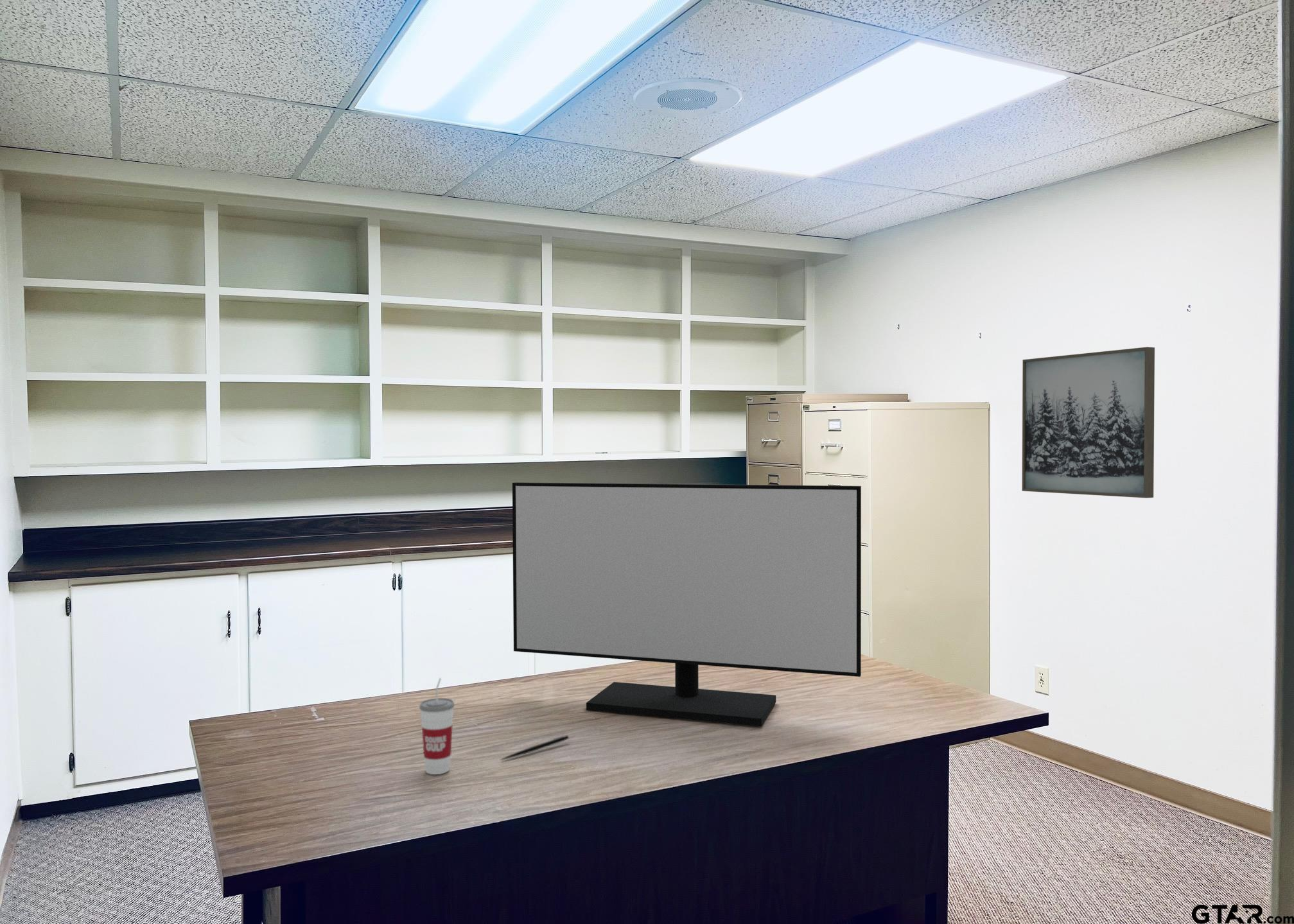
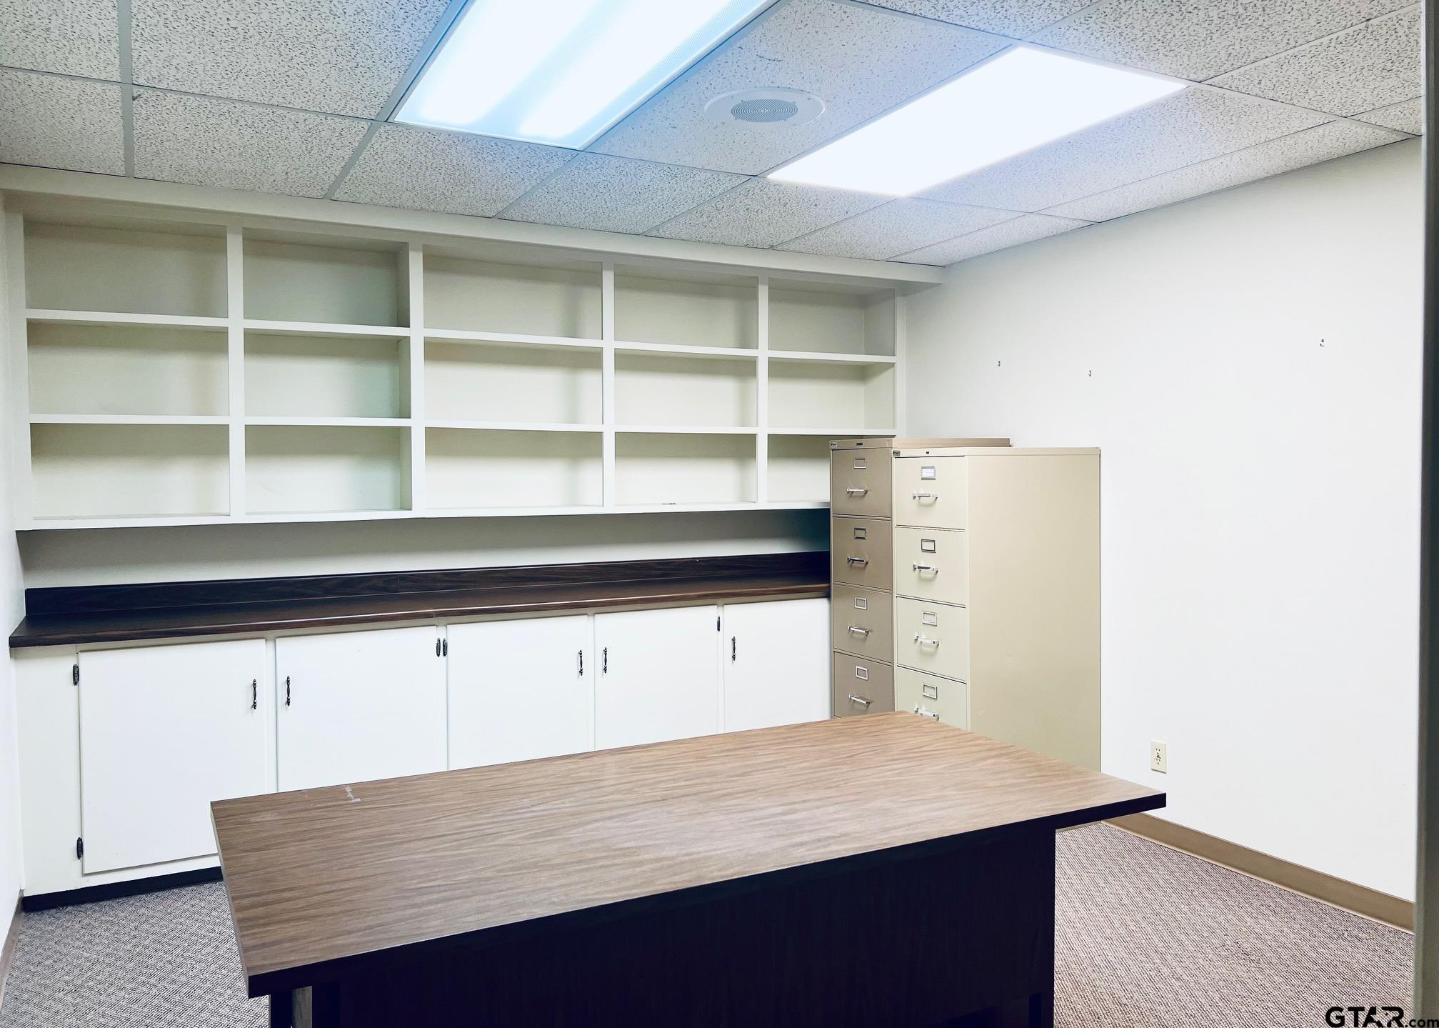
- monitor [512,482,862,727]
- pen [499,735,570,761]
- wall art [1022,346,1155,498]
- cup [419,677,455,775]
